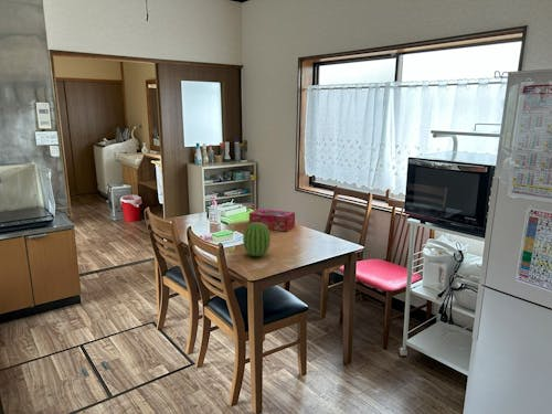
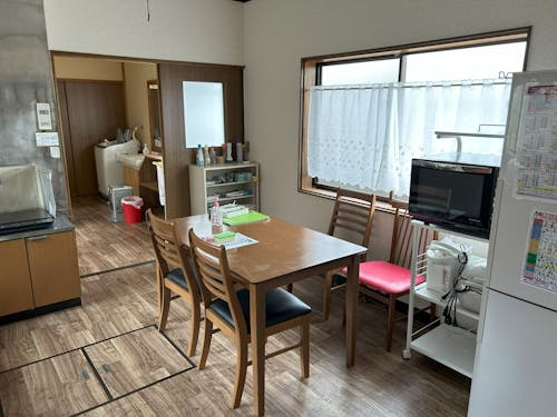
- tissue box [248,208,296,232]
- fruit [242,222,272,257]
